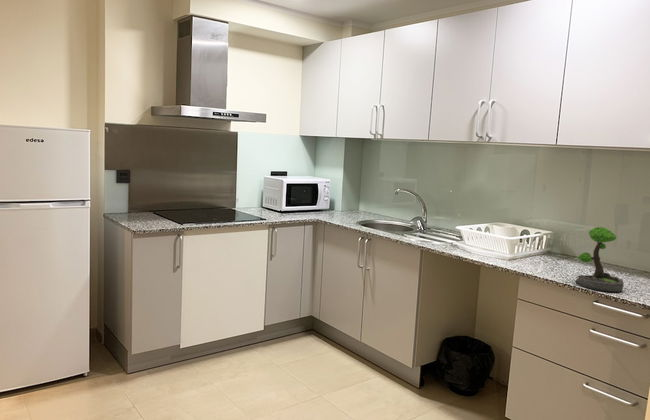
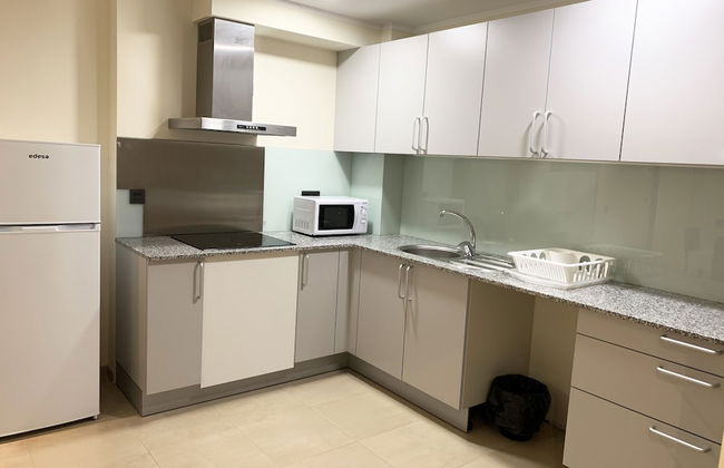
- plant [574,226,625,293]
